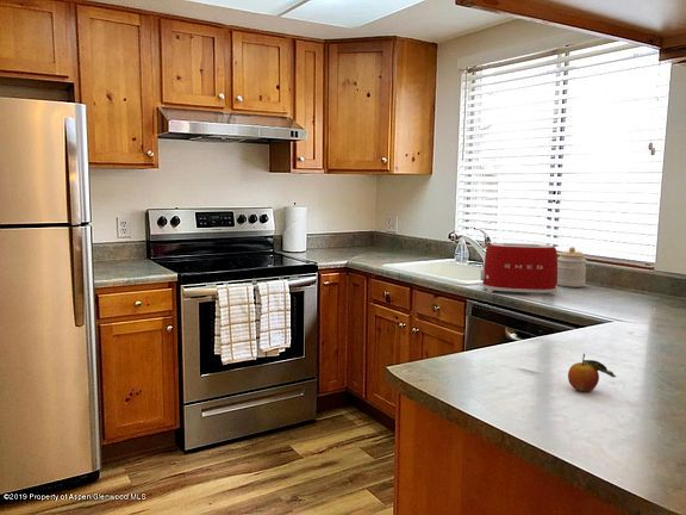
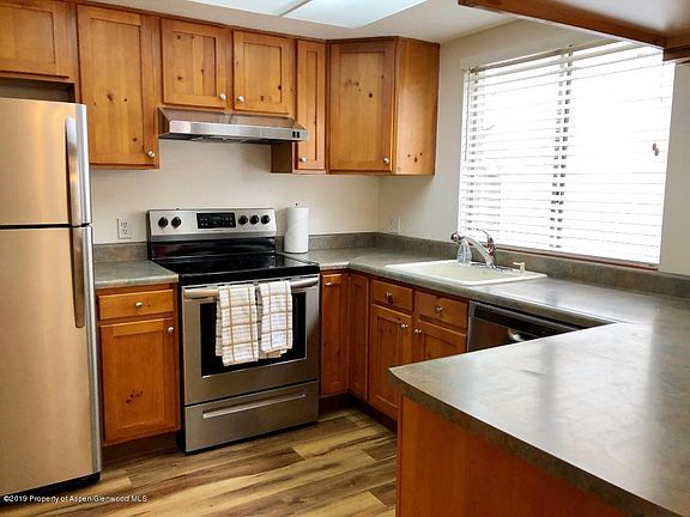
- jar [557,246,588,288]
- toaster [479,242,559,296]
- fruit [567,353,617,393]
